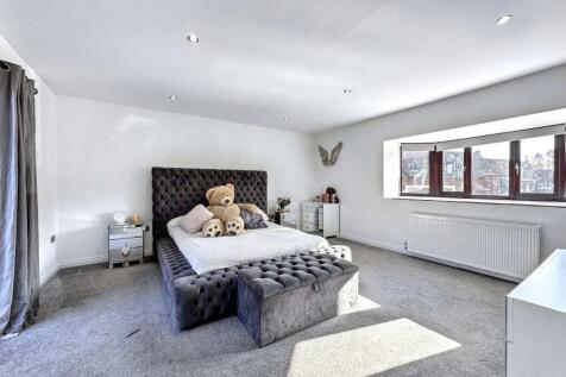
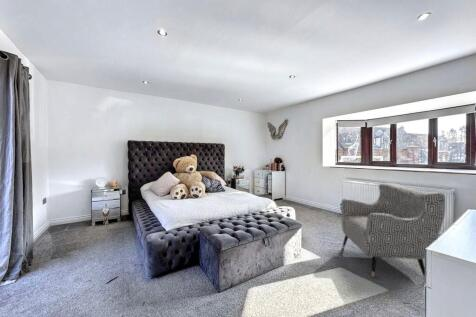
+ armchair [340,182,446,280]
